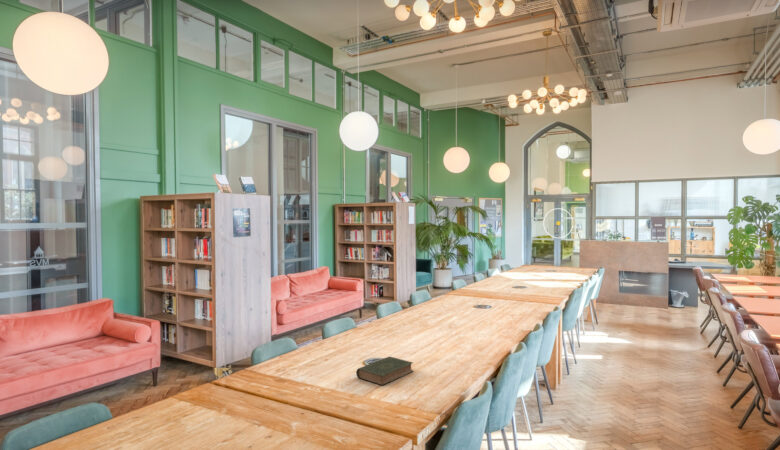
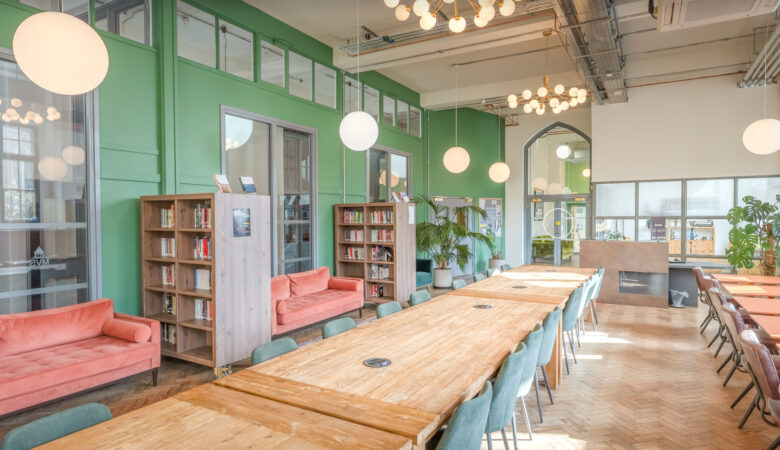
- book [355,356,414,387]
